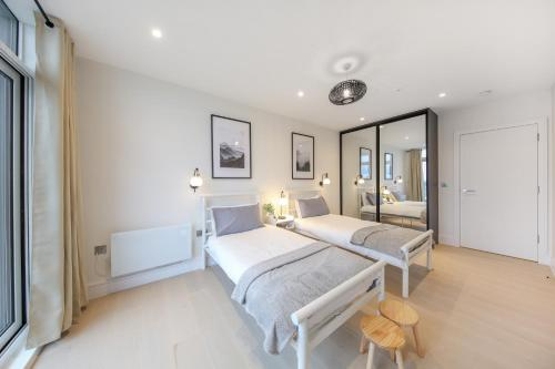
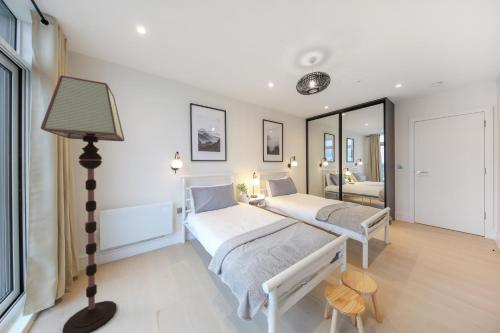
+ floor lamp [40,75,125,333]
